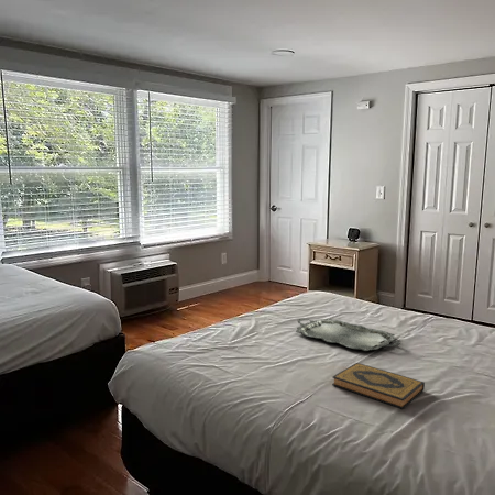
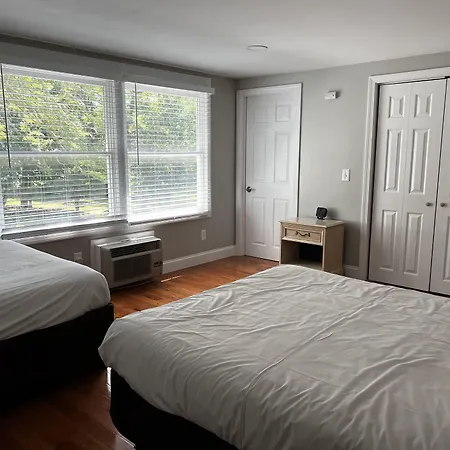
- hardback book [331,362,426,410]
- serving tray [295,318,402,352]
